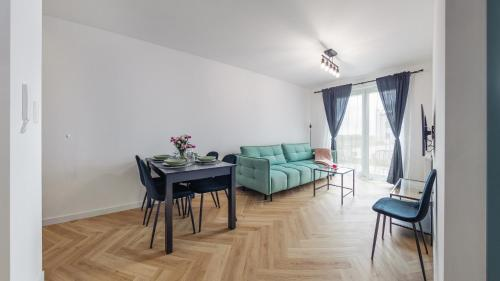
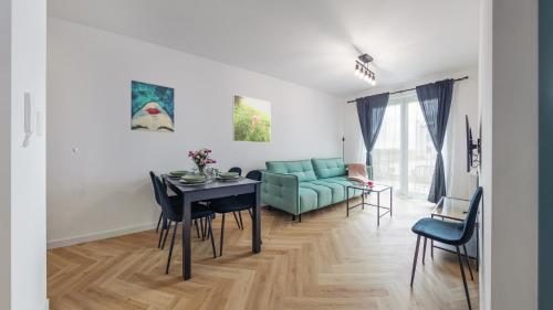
+ wall art [129,79,175,133]
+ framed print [231,94,272,145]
